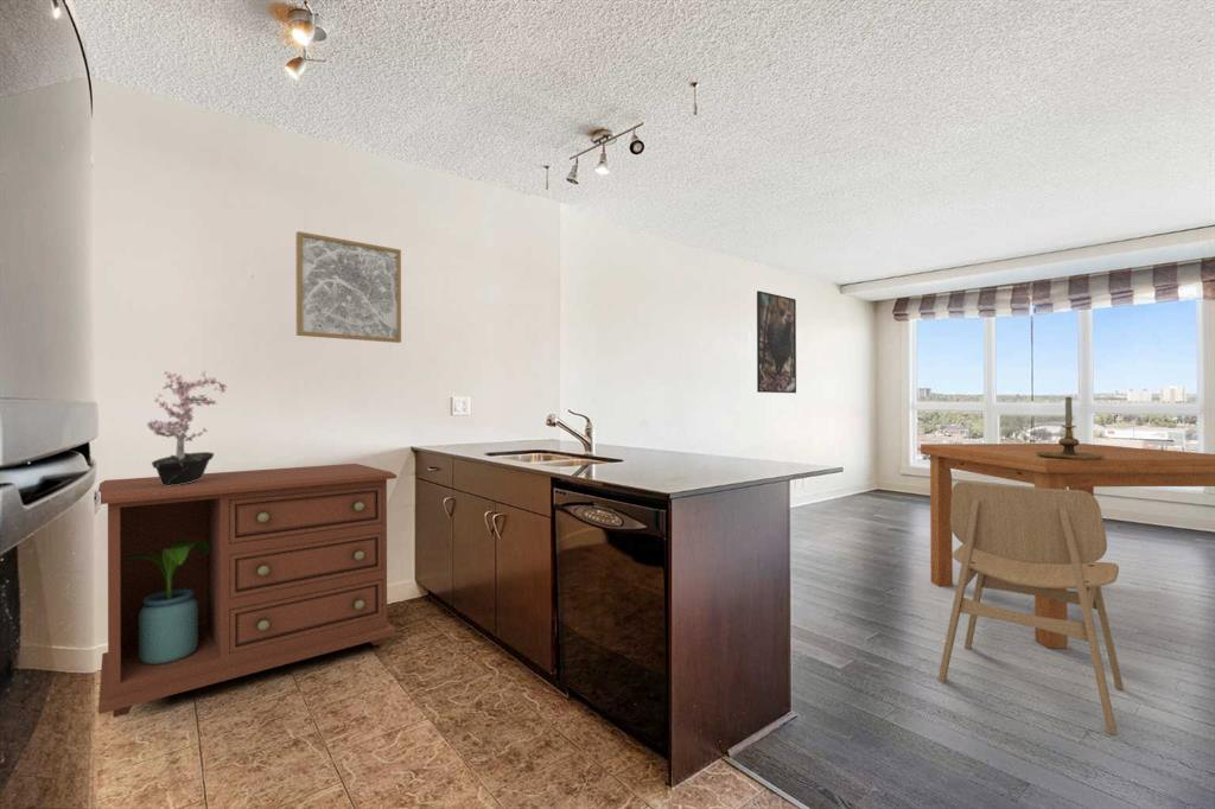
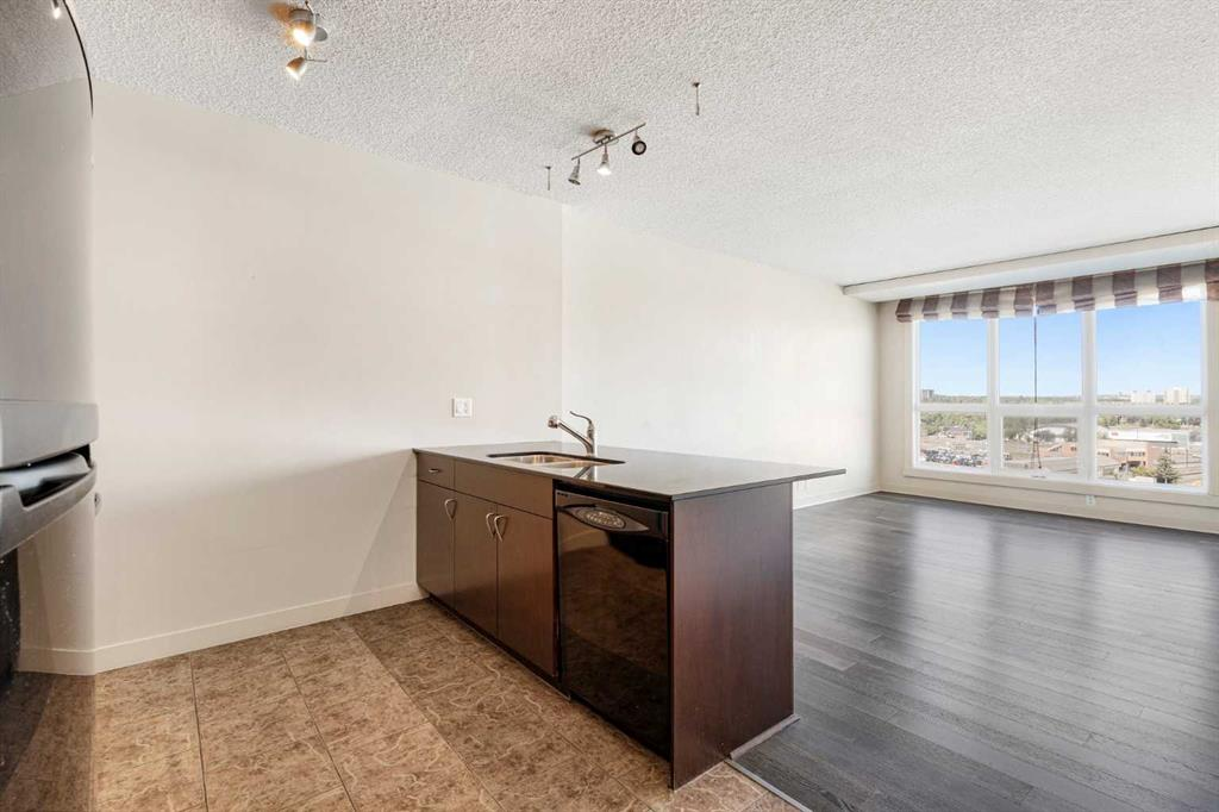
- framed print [756,289,797,394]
- chair [936,480,1125,735]
- dresser [97,463,397,719]
- dining table [920,442,1215,649]
- potted plant [146,369,228,486]
- candle holder [1035,395,1105,459]
- wall art [295,230,402,344]
